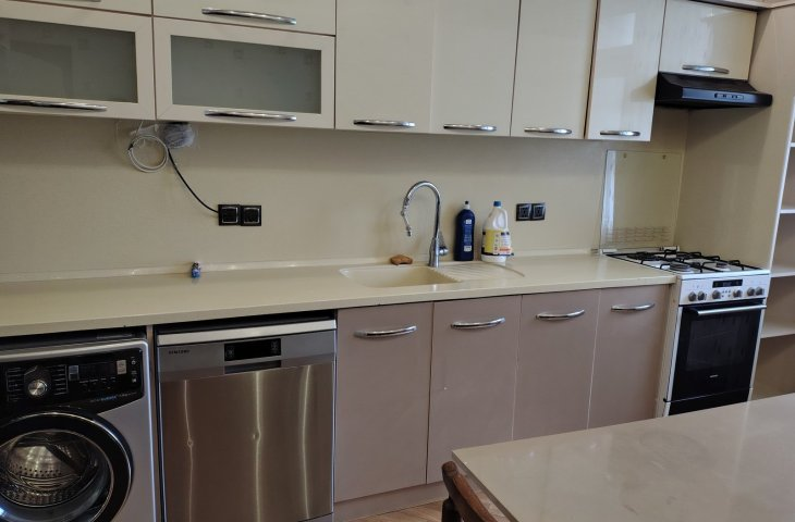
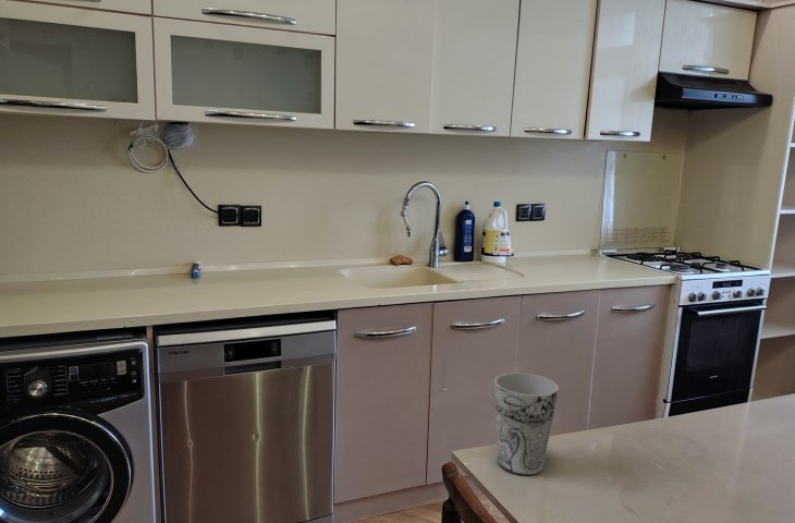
+ cup [493,372,560,476]
